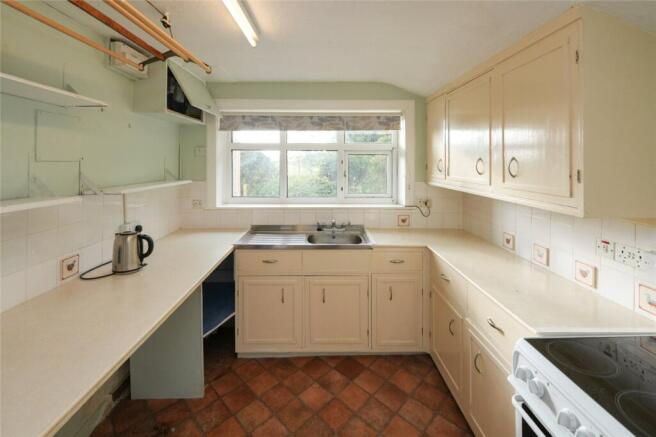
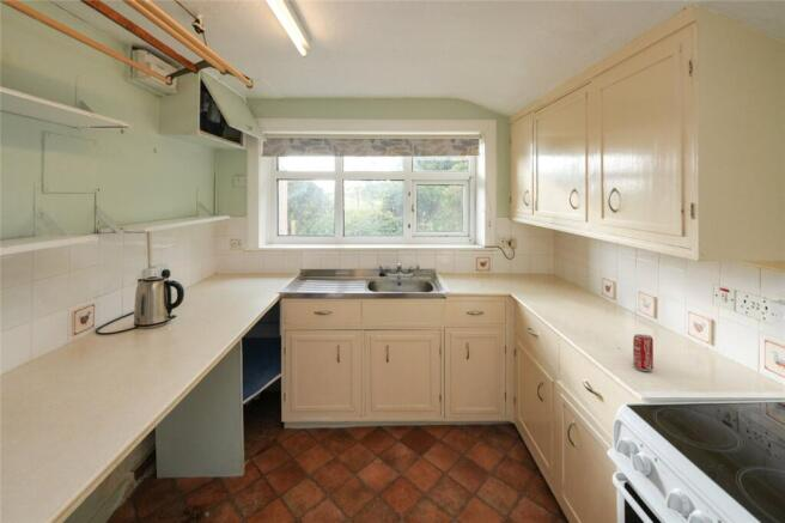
+ beverage can [632,333,655,372]
